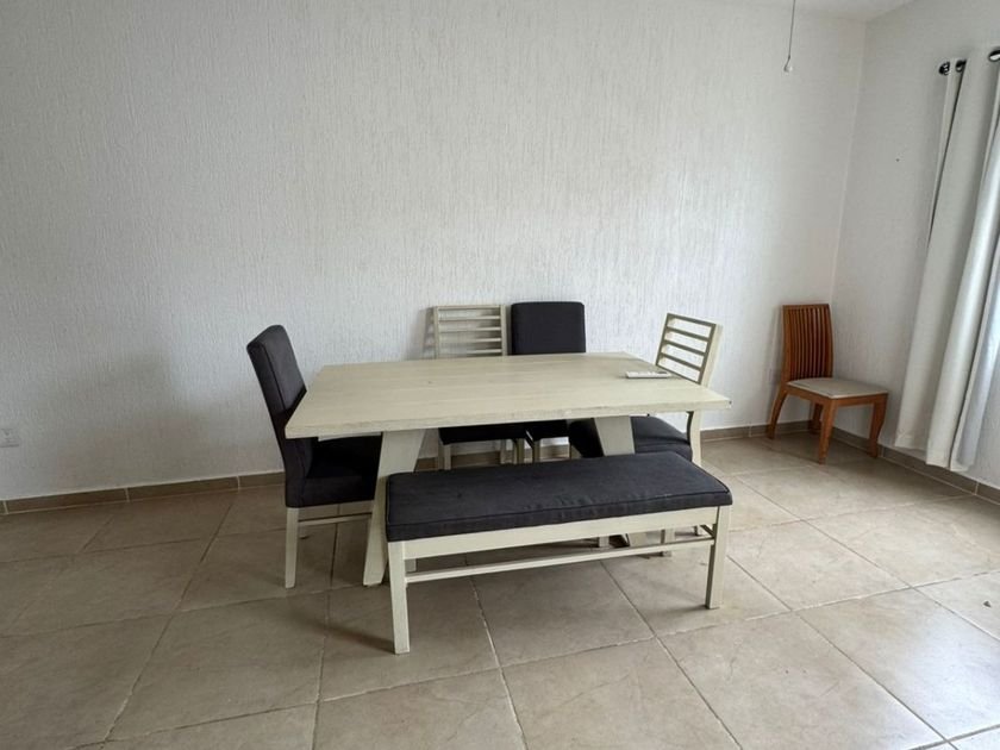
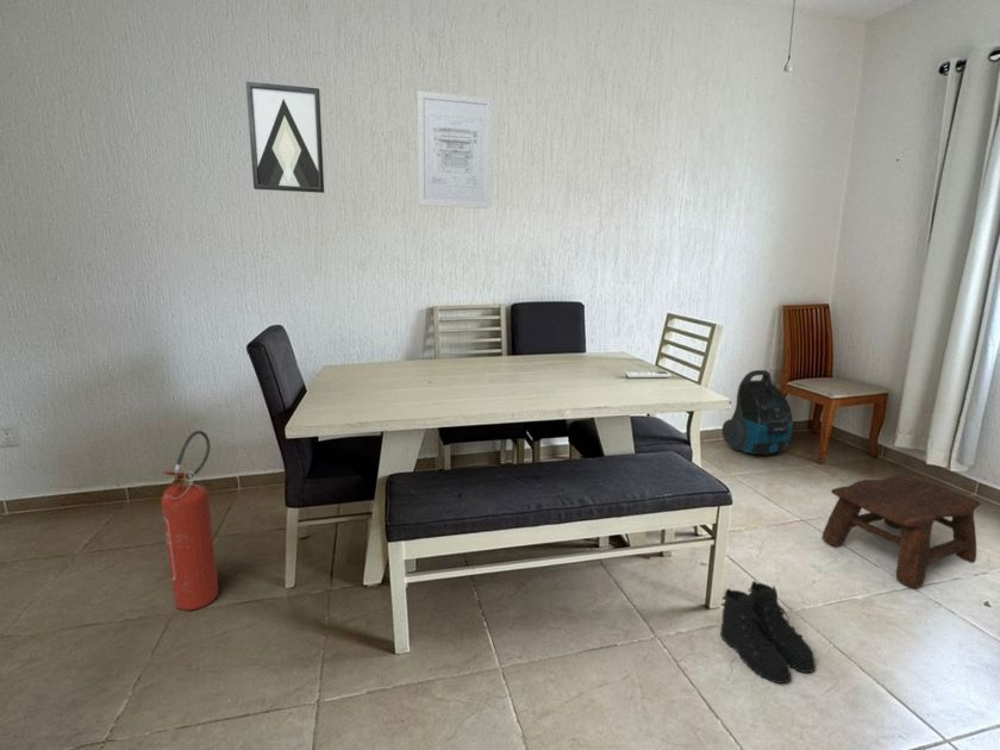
+ wall art [245,81,325,194]
+ wall art [415,89,495,211]
+ fire extinguisher [161,430,219,612]
+ stool [820,473,982,589]
+ vacuum cleaner [721,369,794,457]
+ boots [719,580,817,685]
